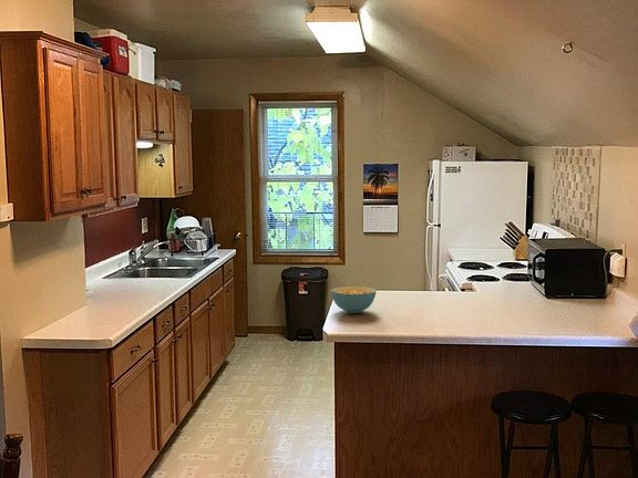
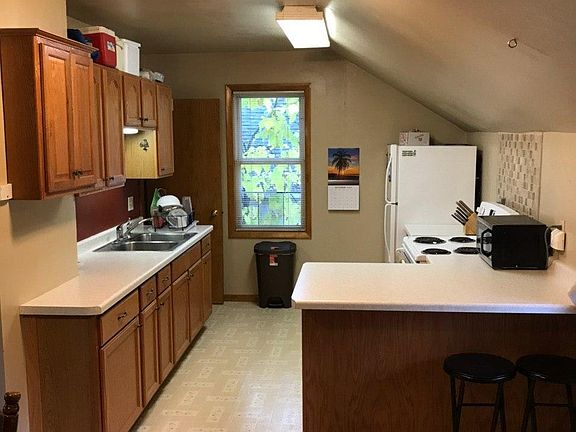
- cereal bowl [330,285,378,314]
